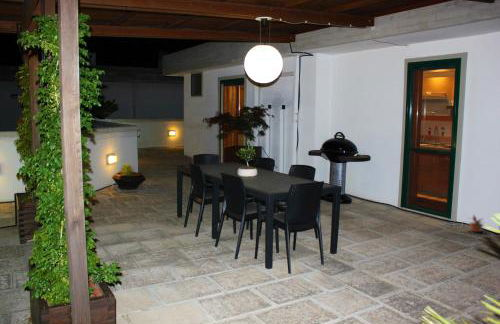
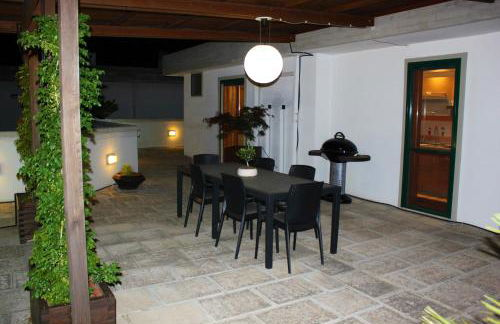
- potted plant [466,213,484,233]
